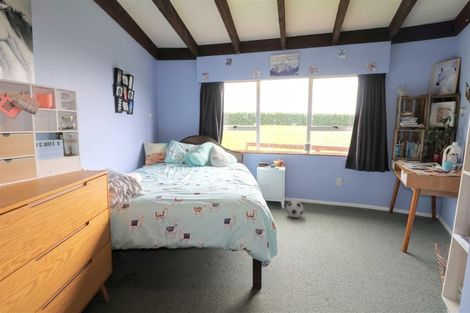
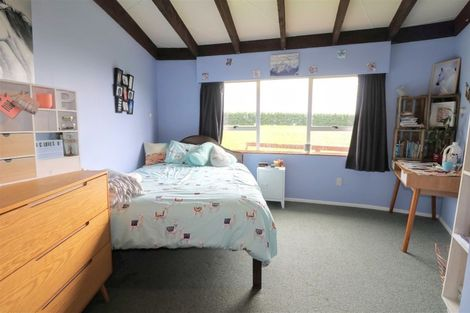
- soccer ball [285,200,305,219]
